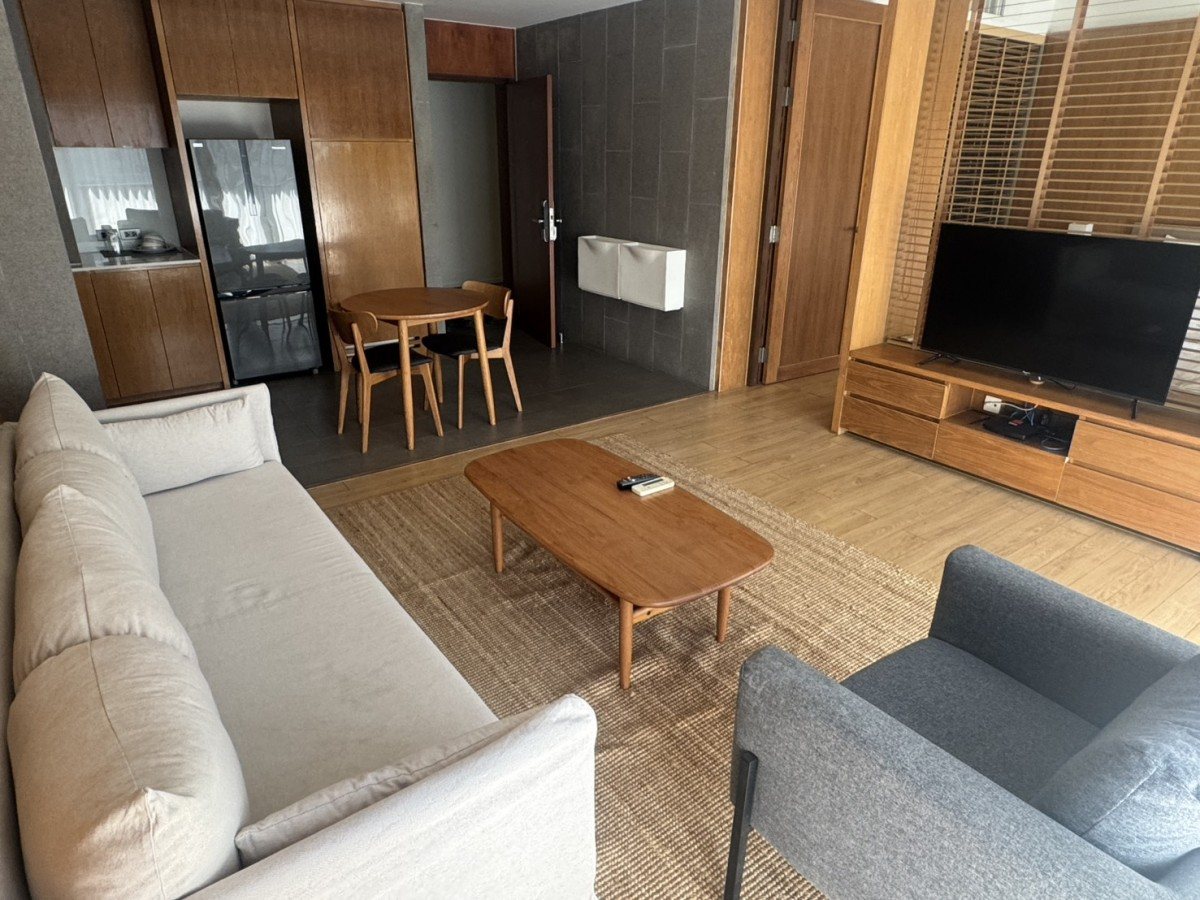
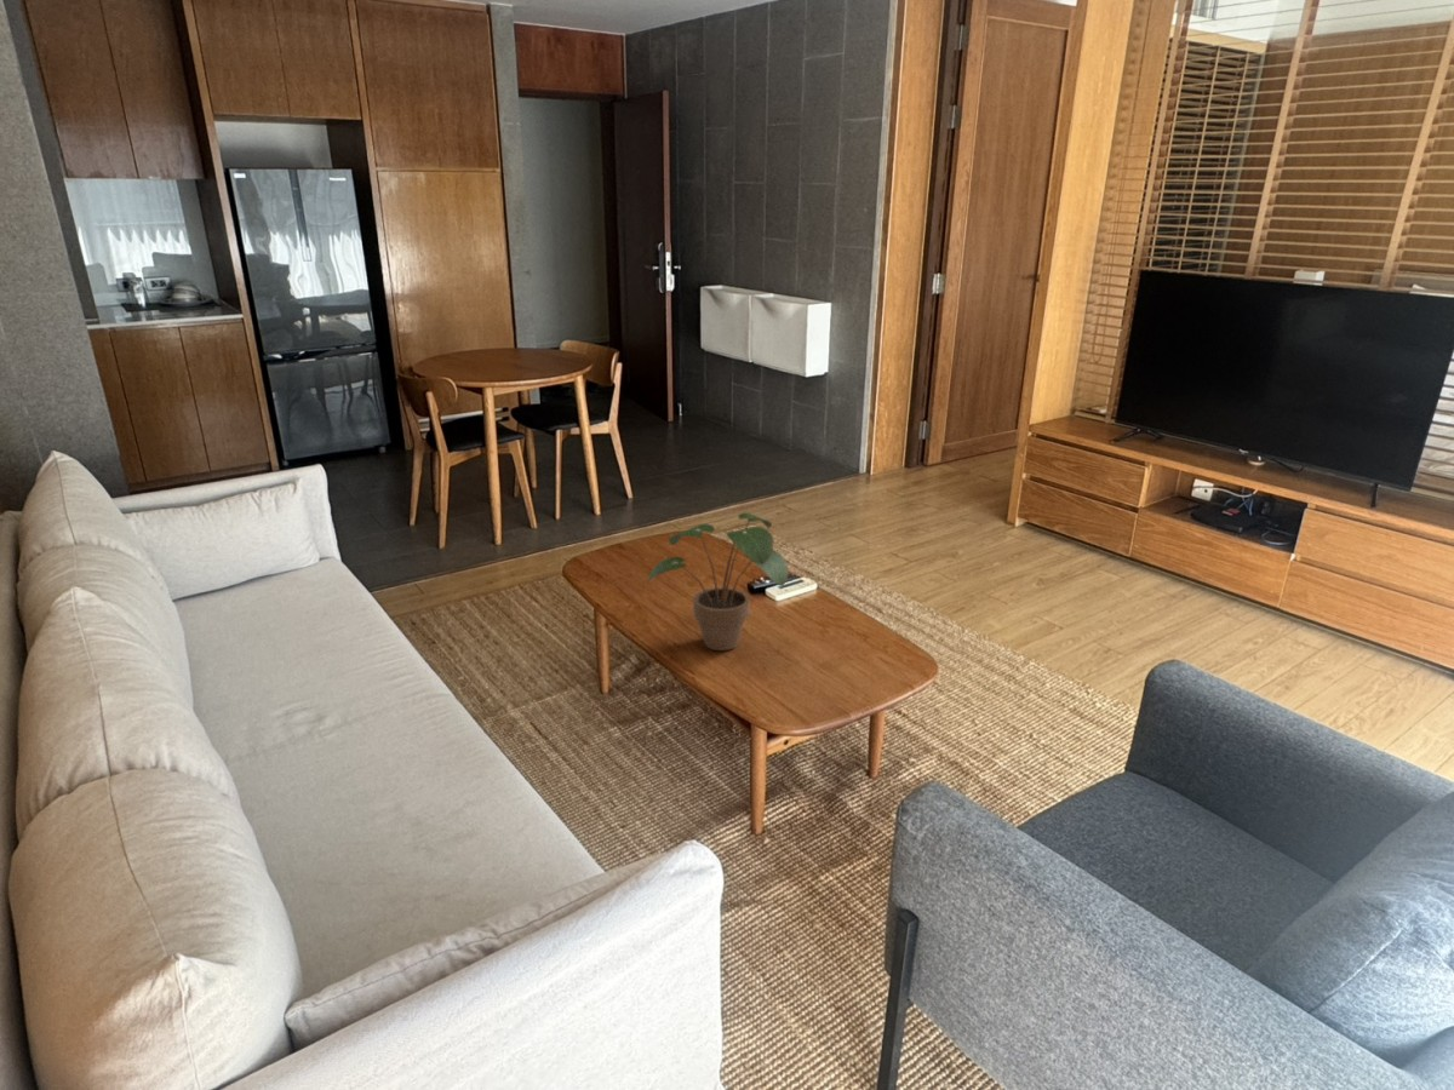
+ potted plant [647,511,790,652]
